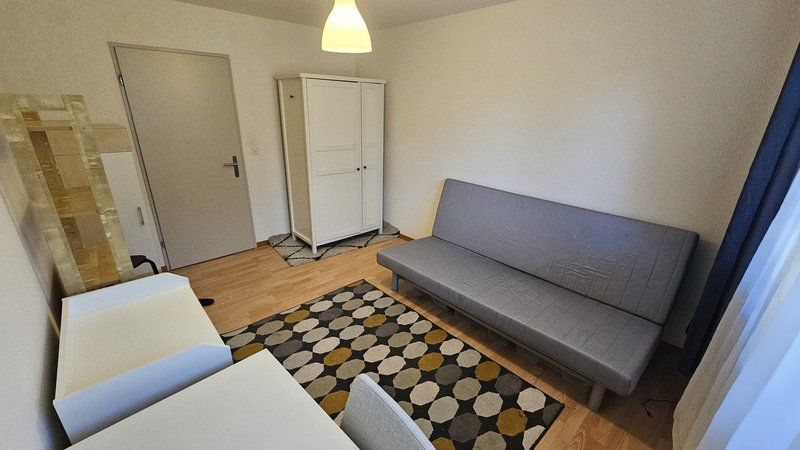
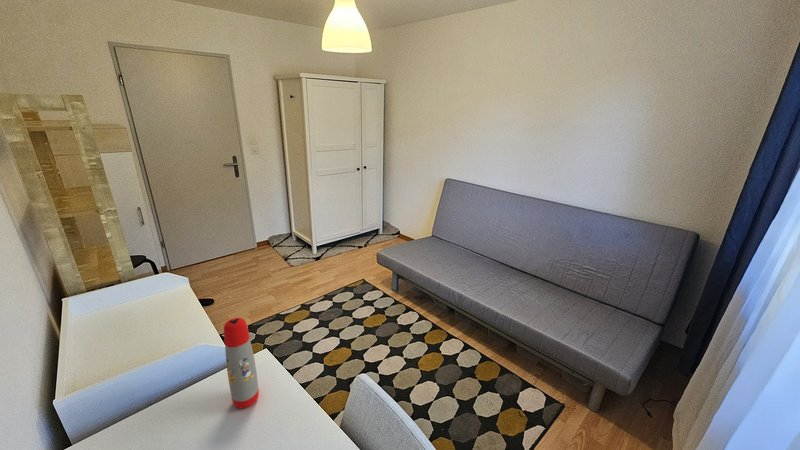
+ water bottle [223,317,260,409]
